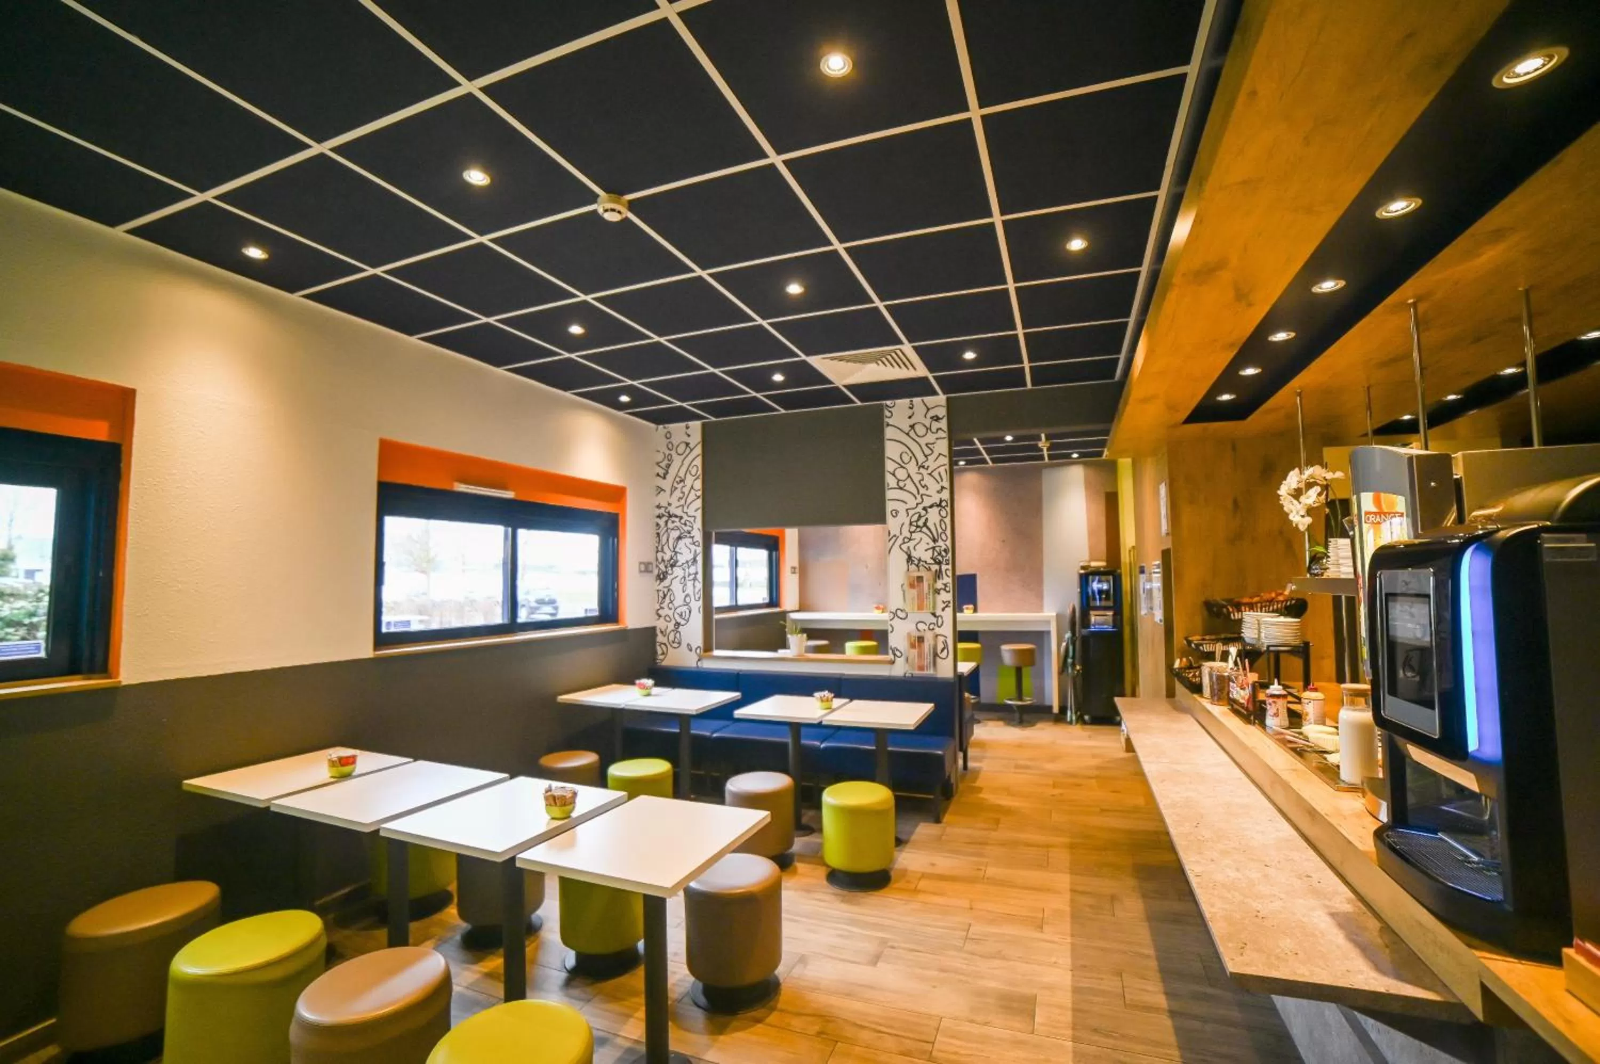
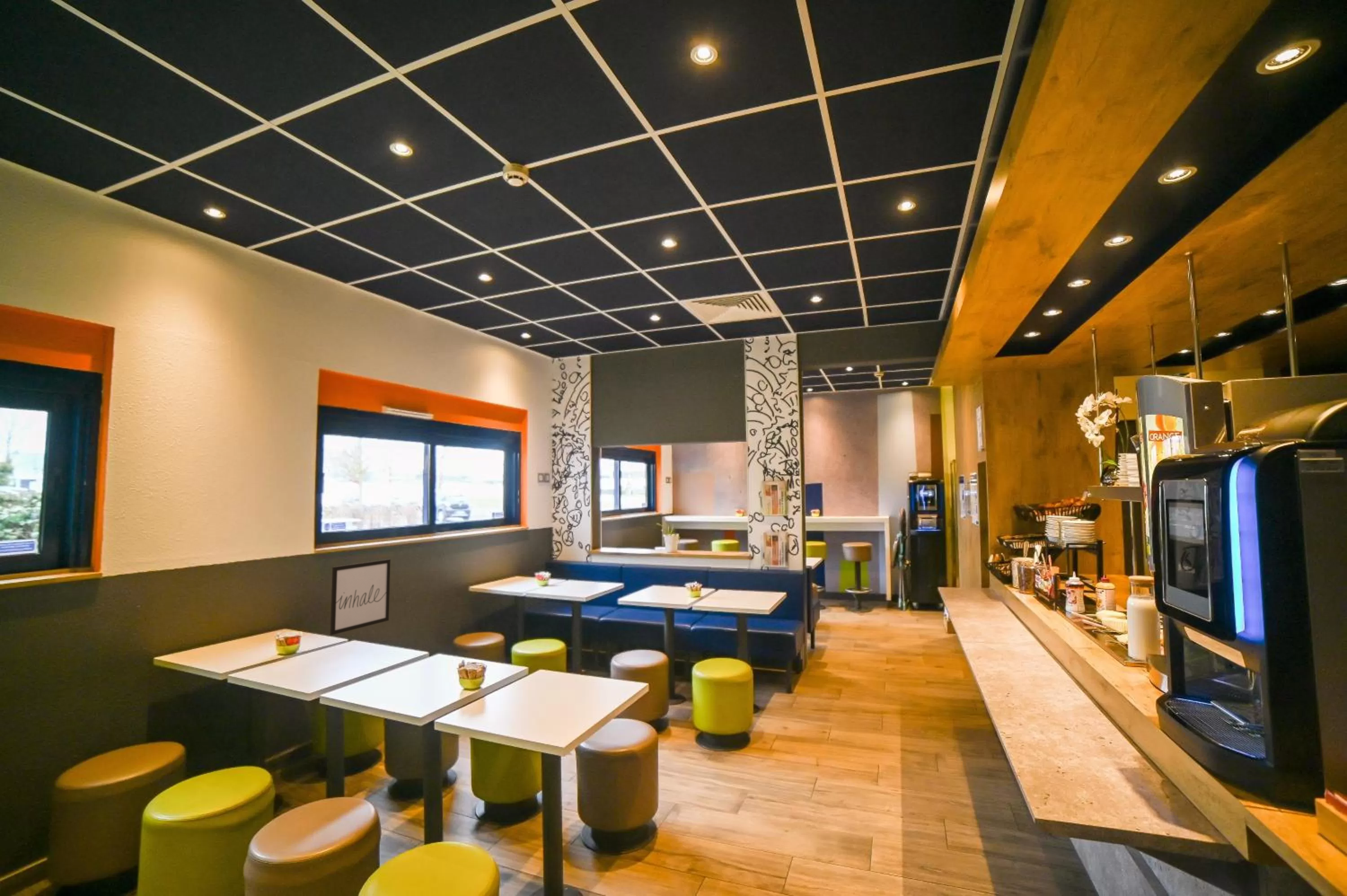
+ wall art [330,559,391,636]
